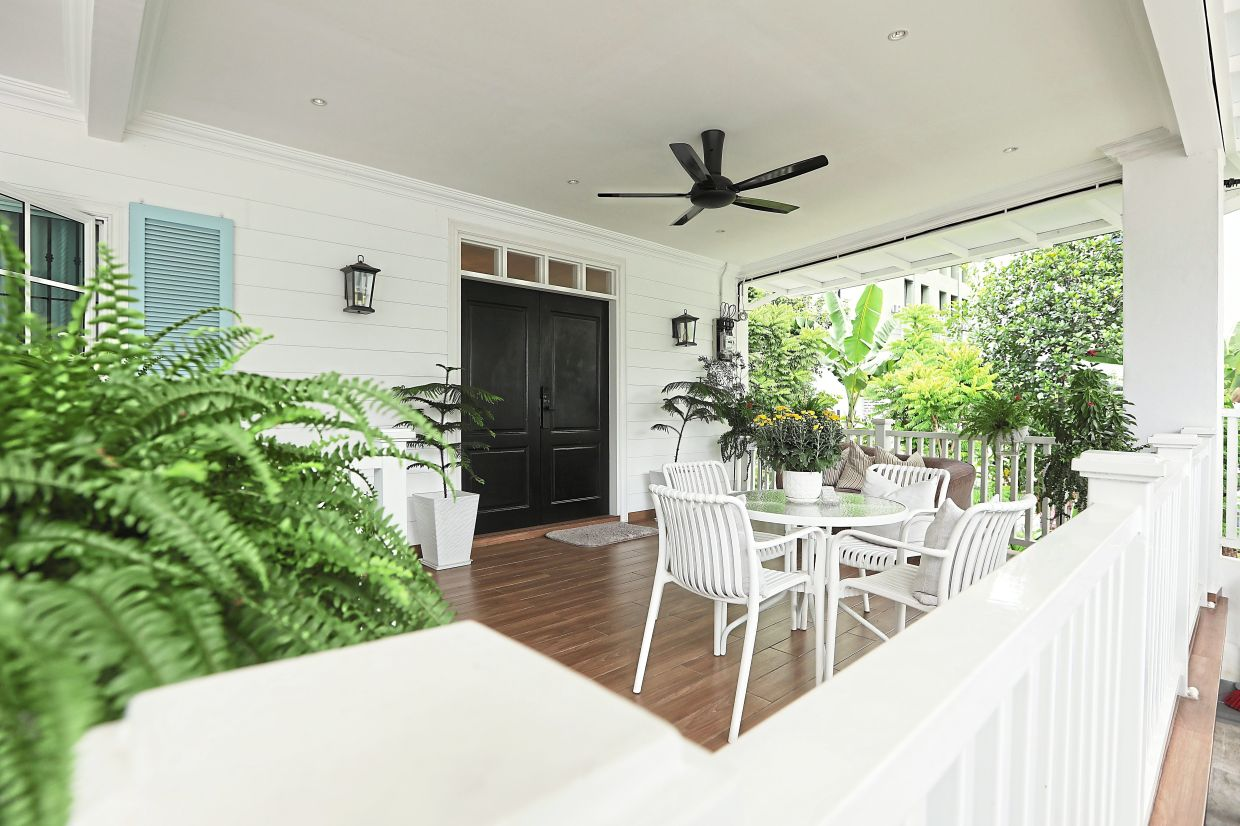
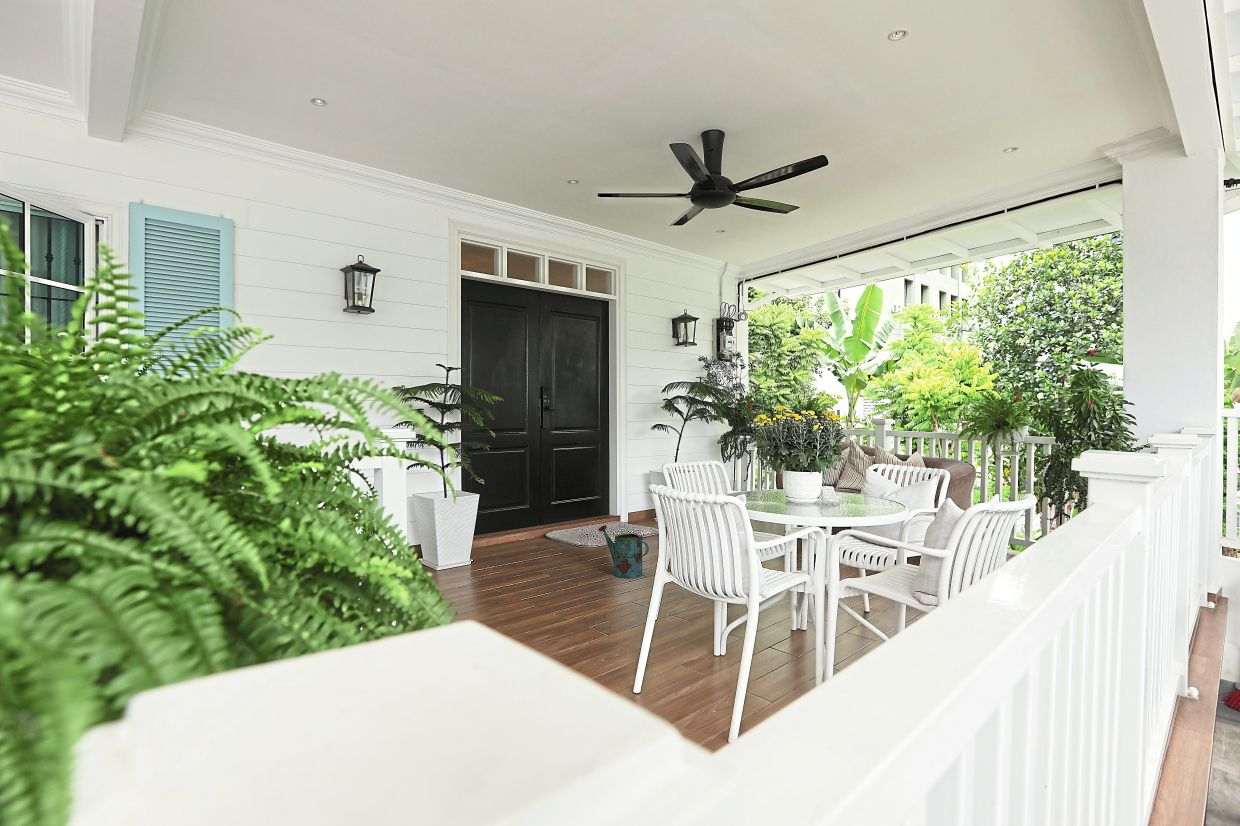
+ watering can [597,524,650,579]
